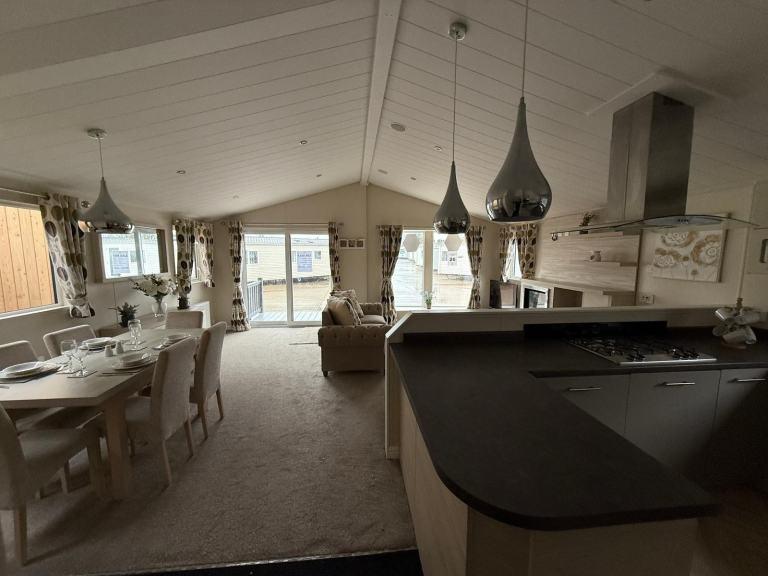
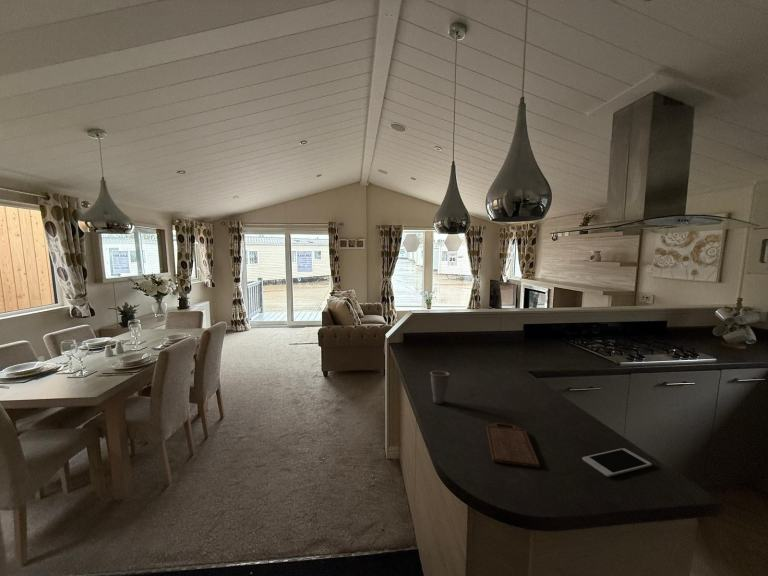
+ cutting board [485,422,541,469]
+ cell phone [581,447,653,478]
+ cup [429,370,451,405]
